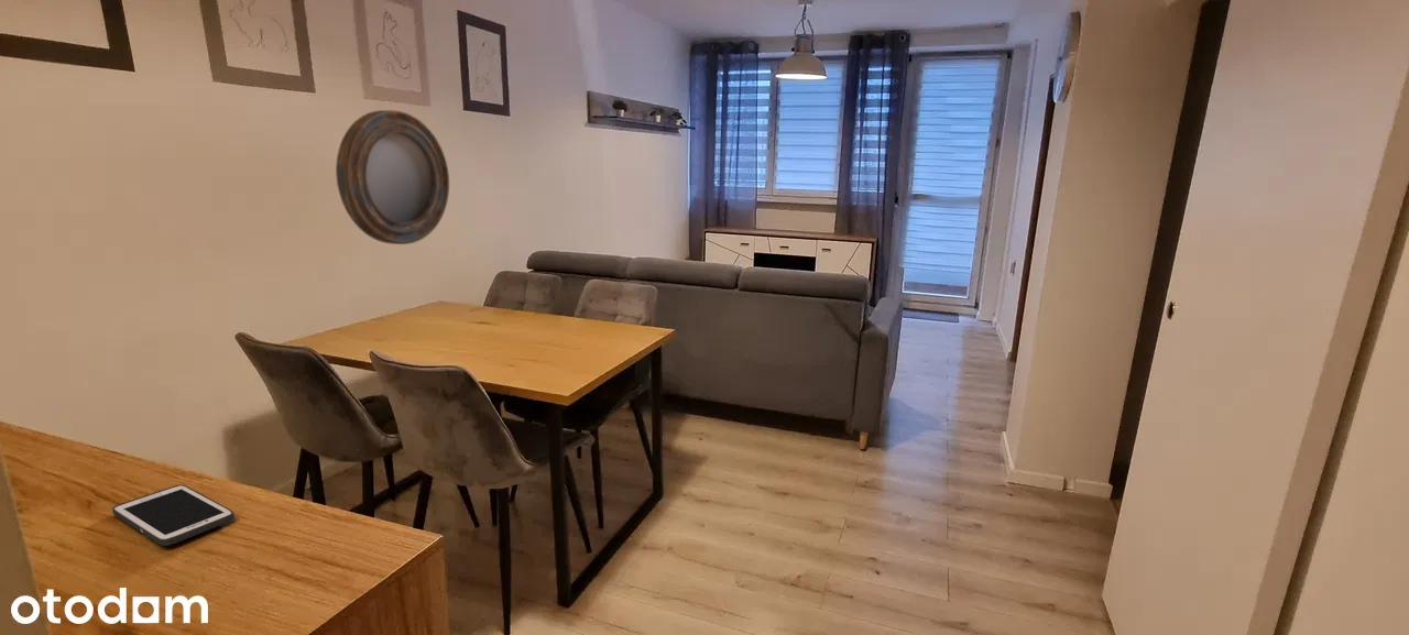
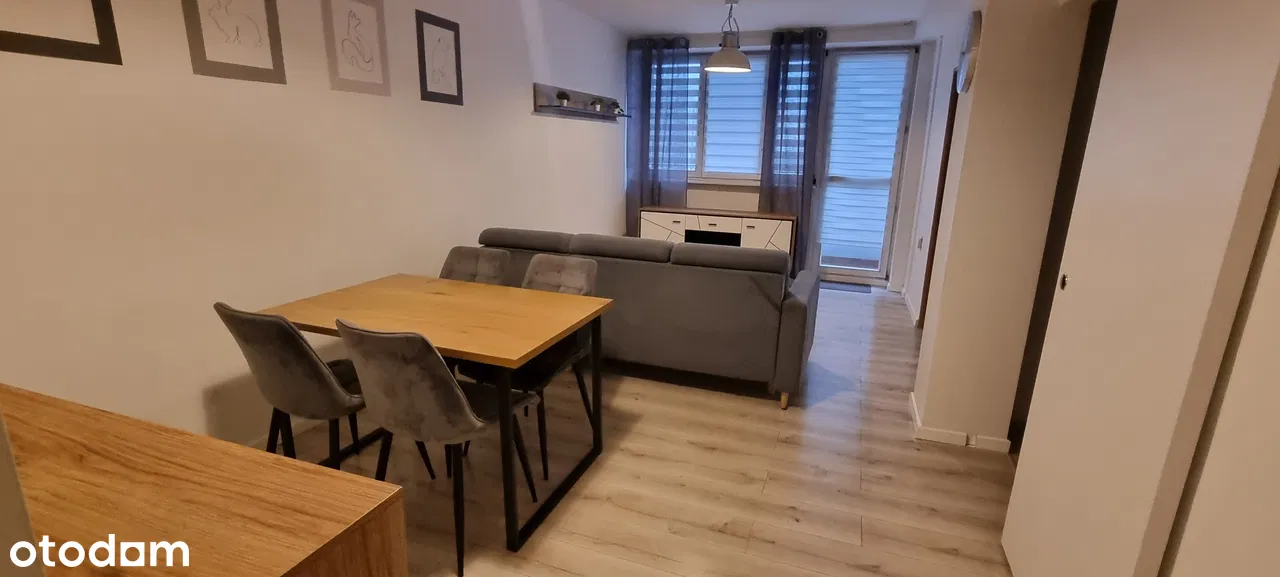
- home mirror [335,109,450,245]
- cell phone [111,483,236,547]
